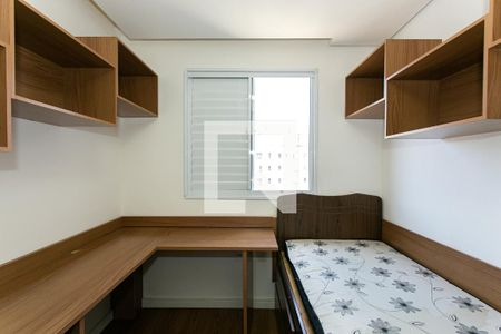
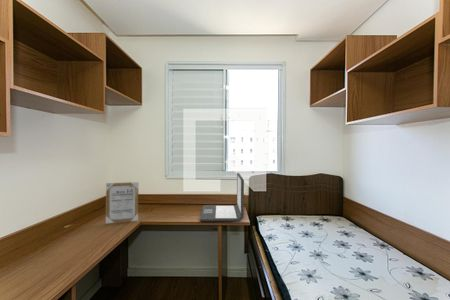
+ picture frame [105,181,140,224]
+ laptop [199,172,245,222]
